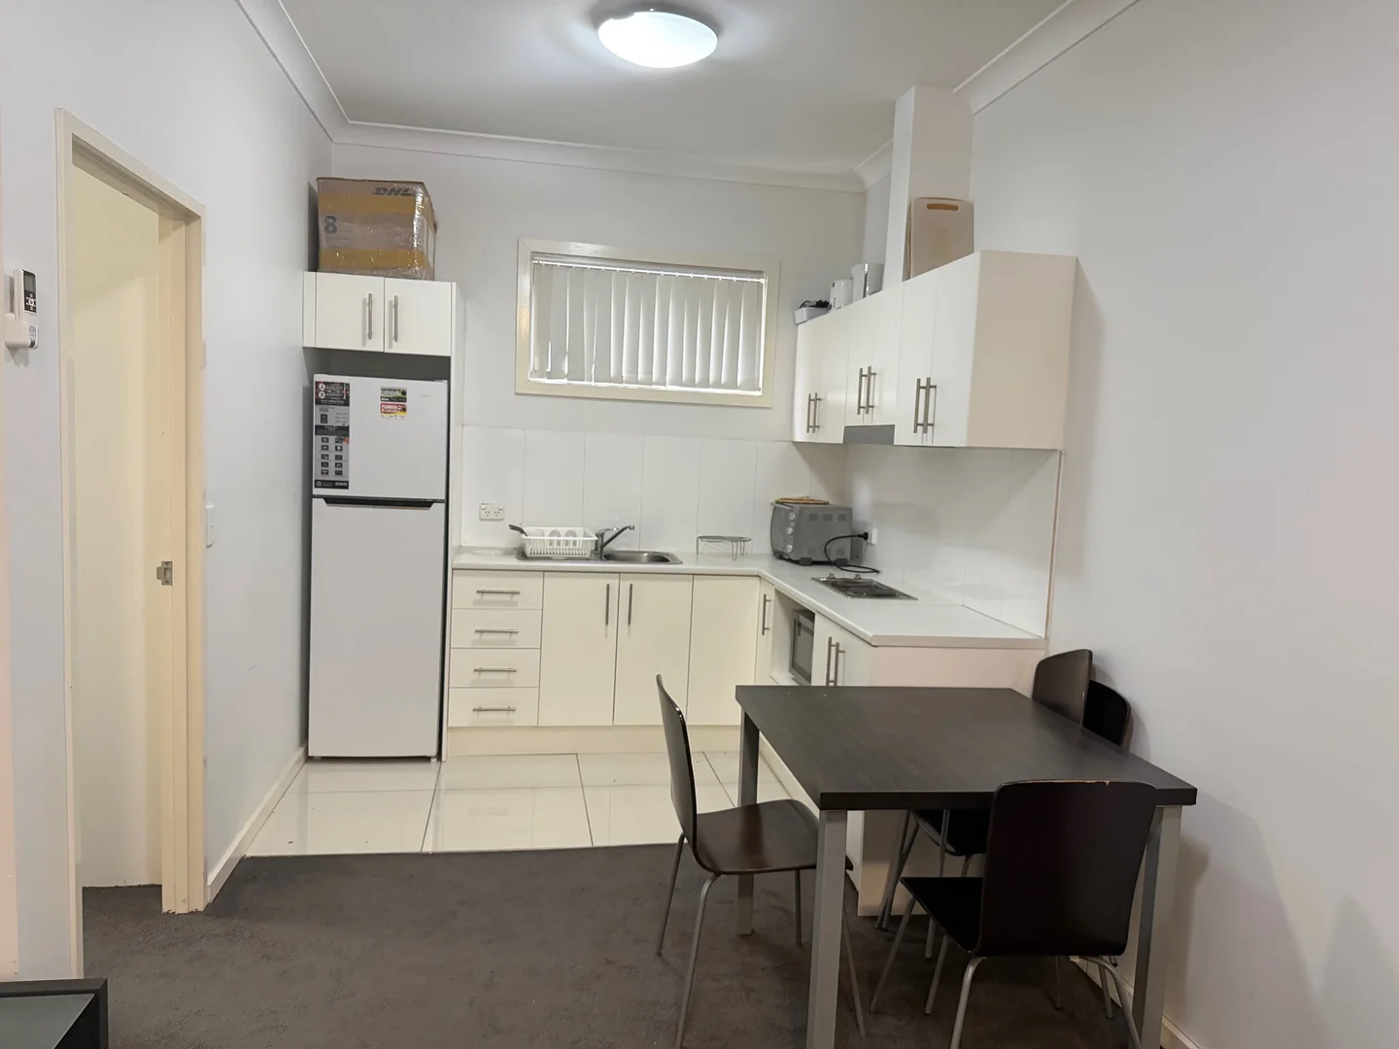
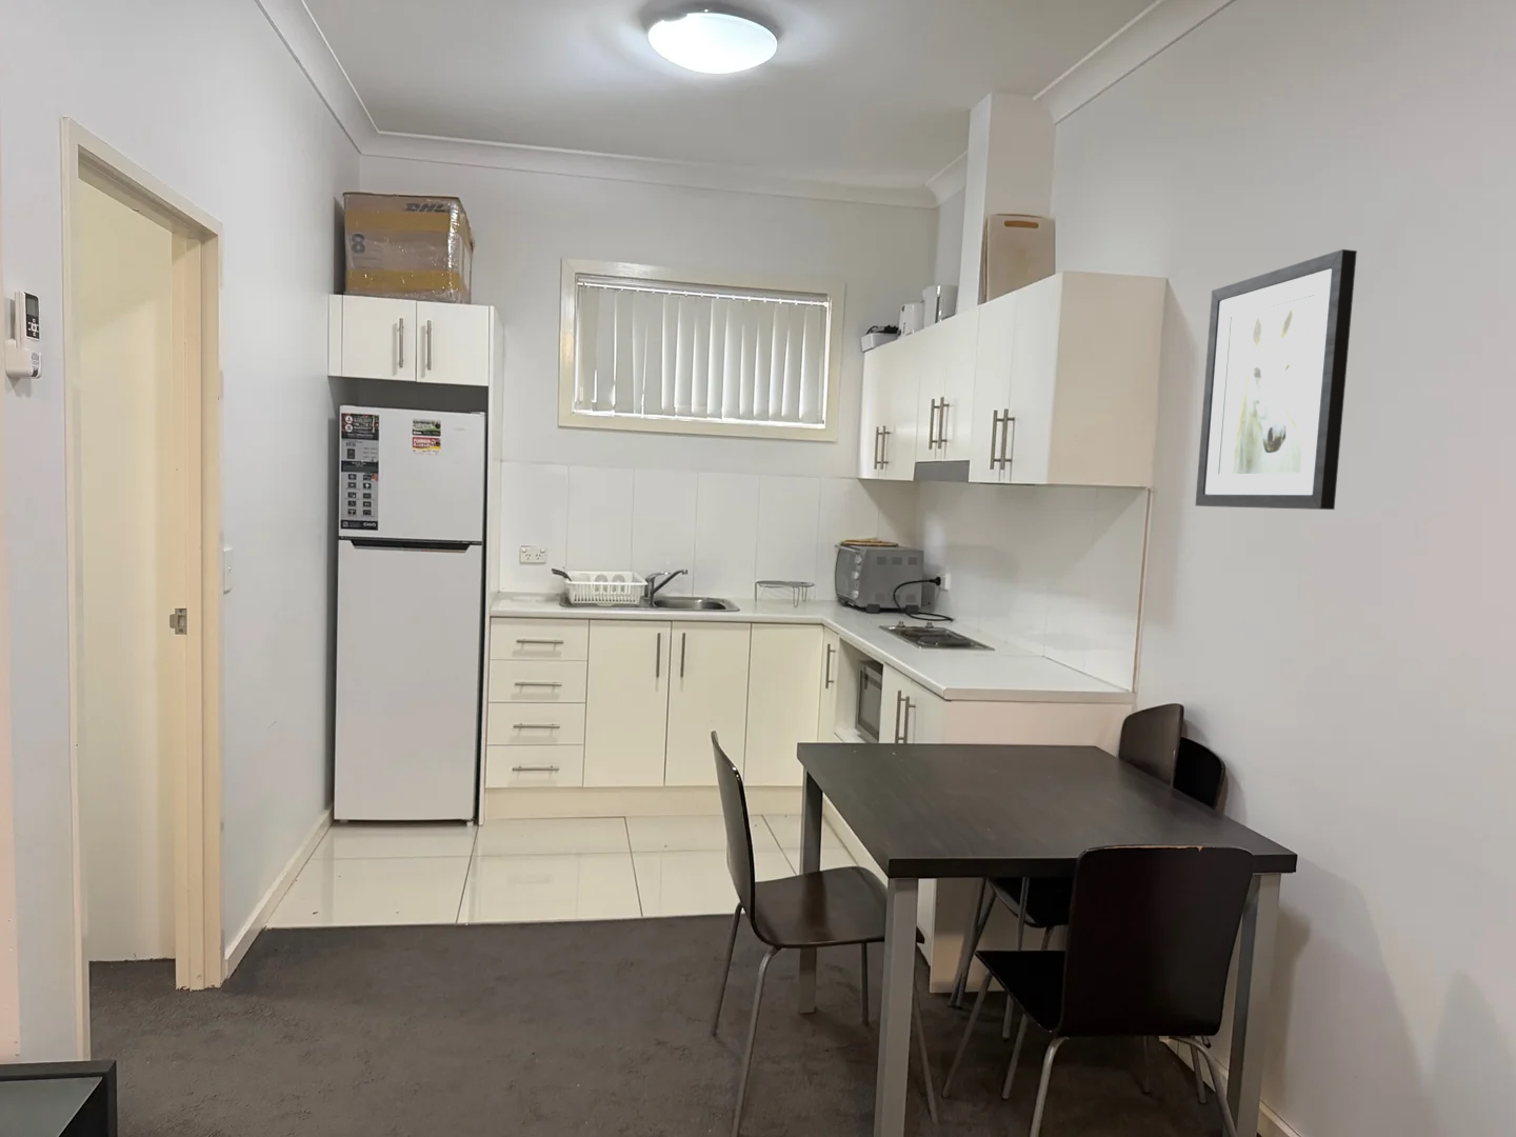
+ wall art [1194,248,1358,511]
